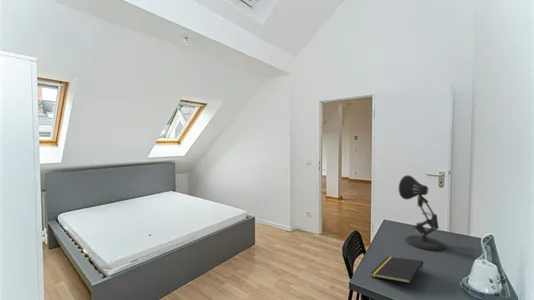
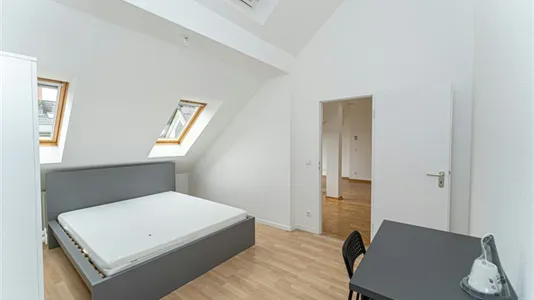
- notepad [369,256,425,284]
- desk lamp [398,174,446,251]
